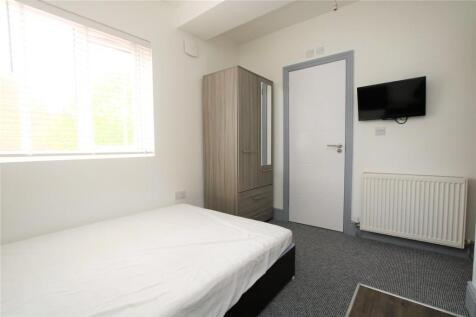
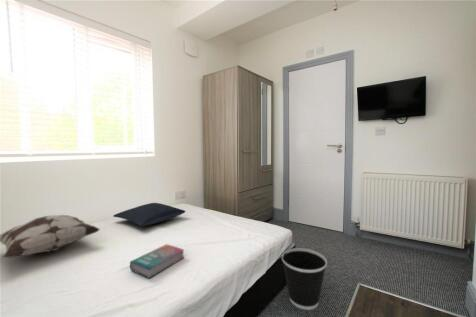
+ wastebasket [281,247,328,311]
+ decorative pillow [0,214,101,259]
+ pillow [112,202,186,227]
+ book [129,243,185,279]
